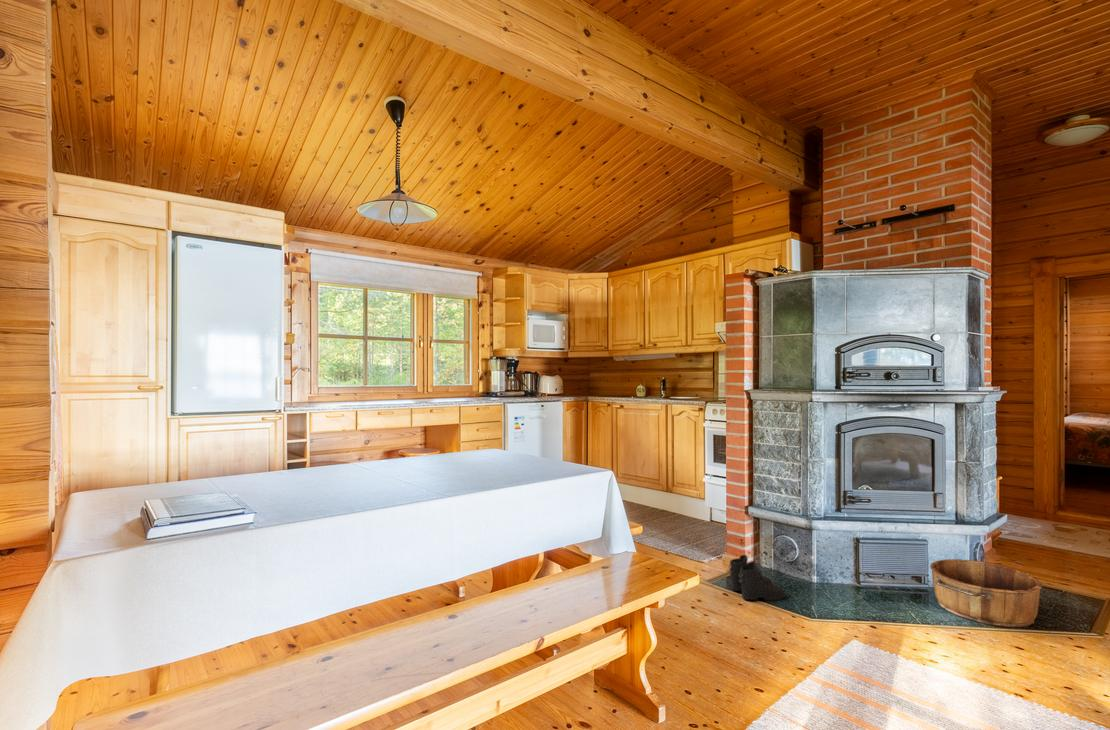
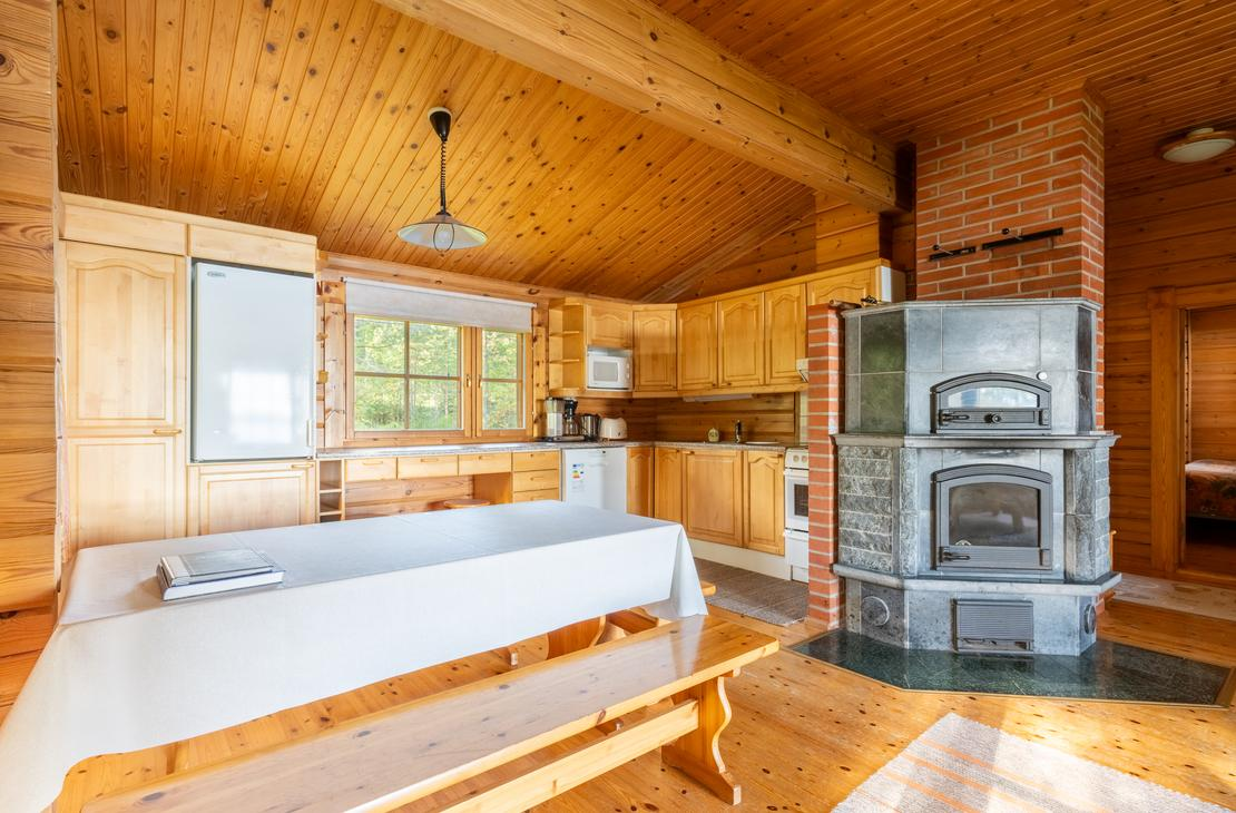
- boots [727,554,786,602]
- wooden bucket [929,558,1043,628]
